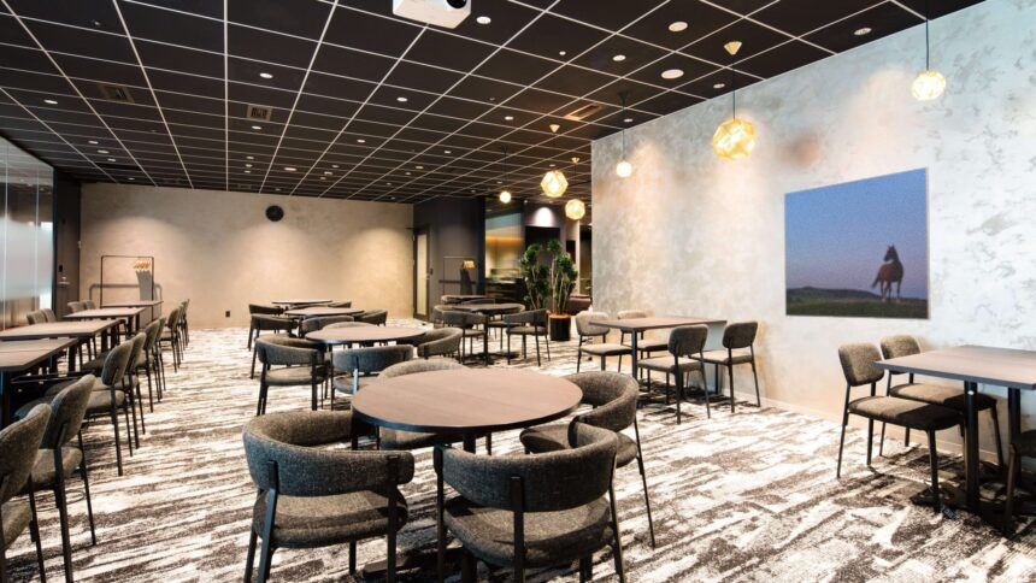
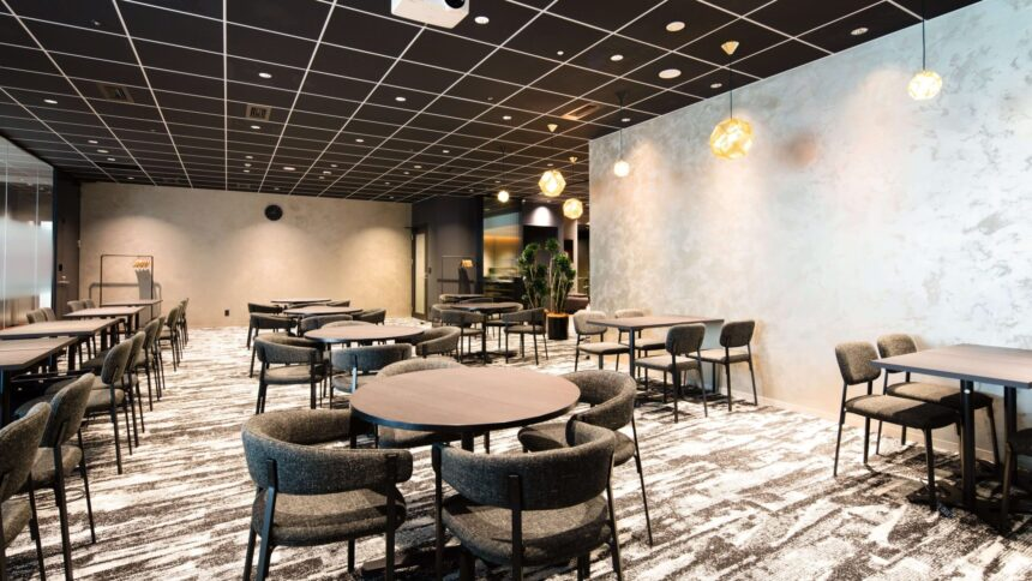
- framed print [783,165,932,322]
